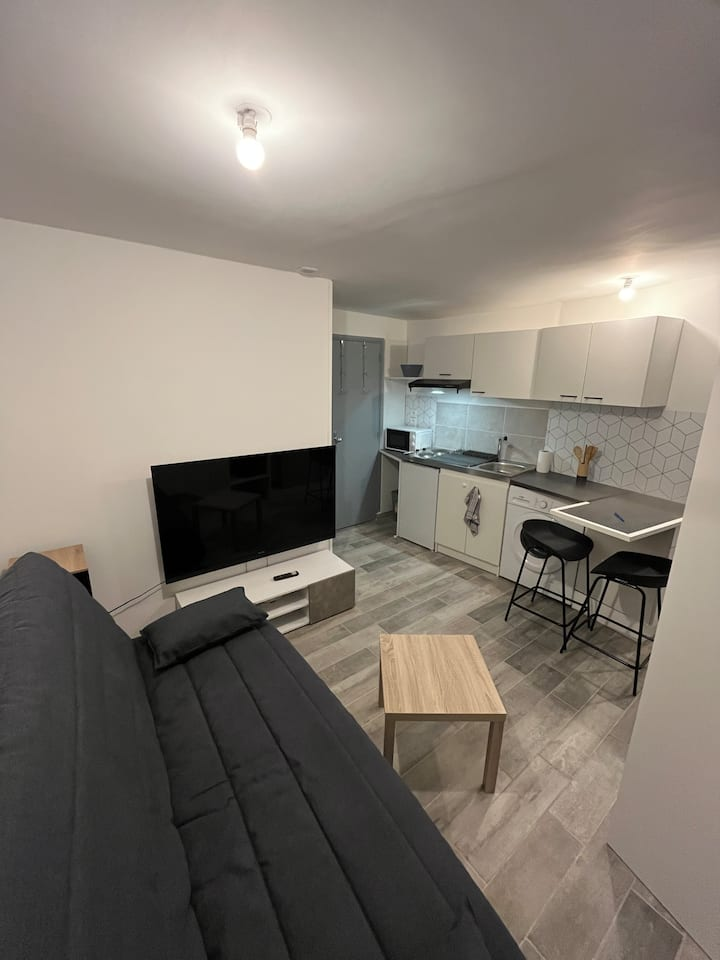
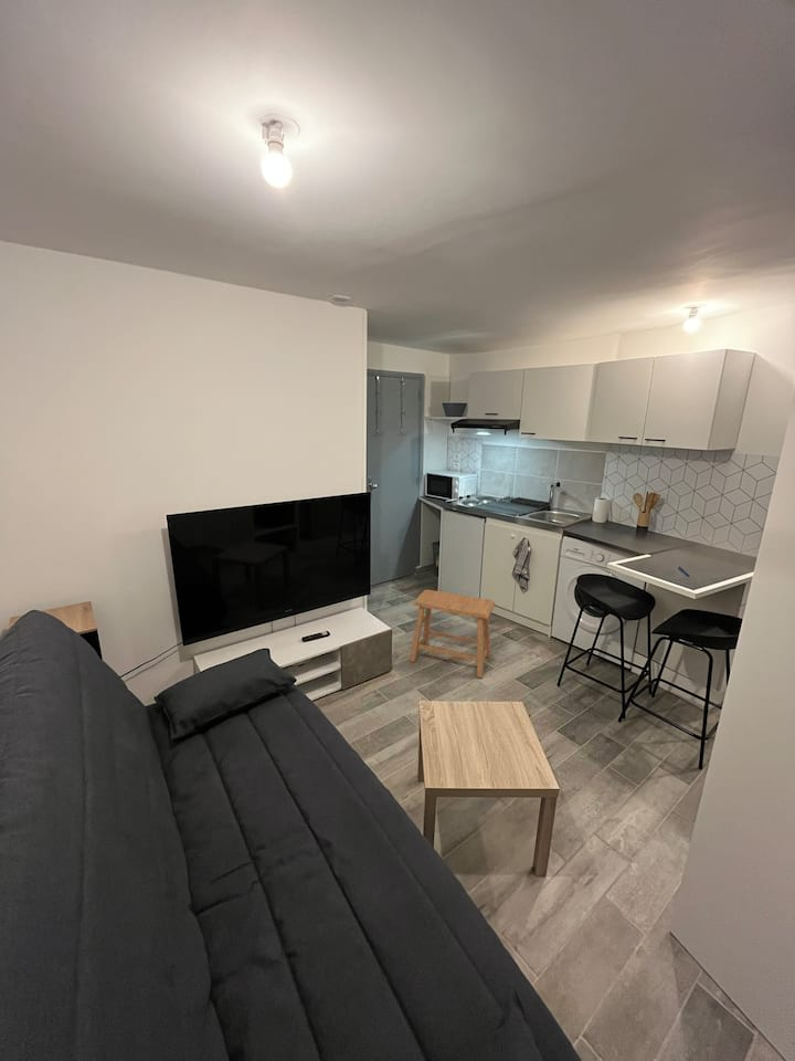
+ stool [409,589,496,679]
